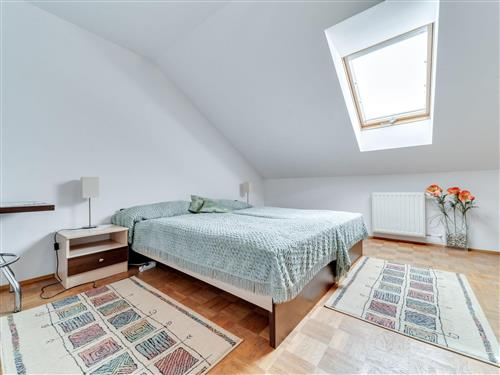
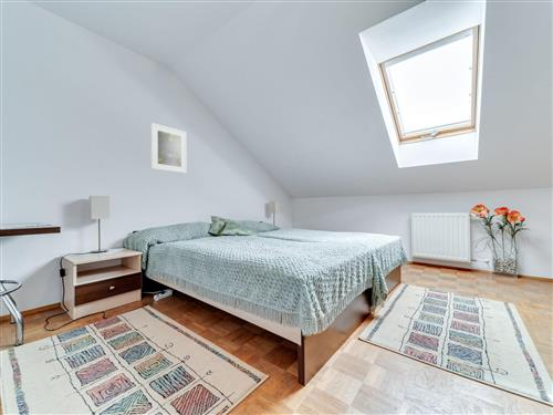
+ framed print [149,122,188,174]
